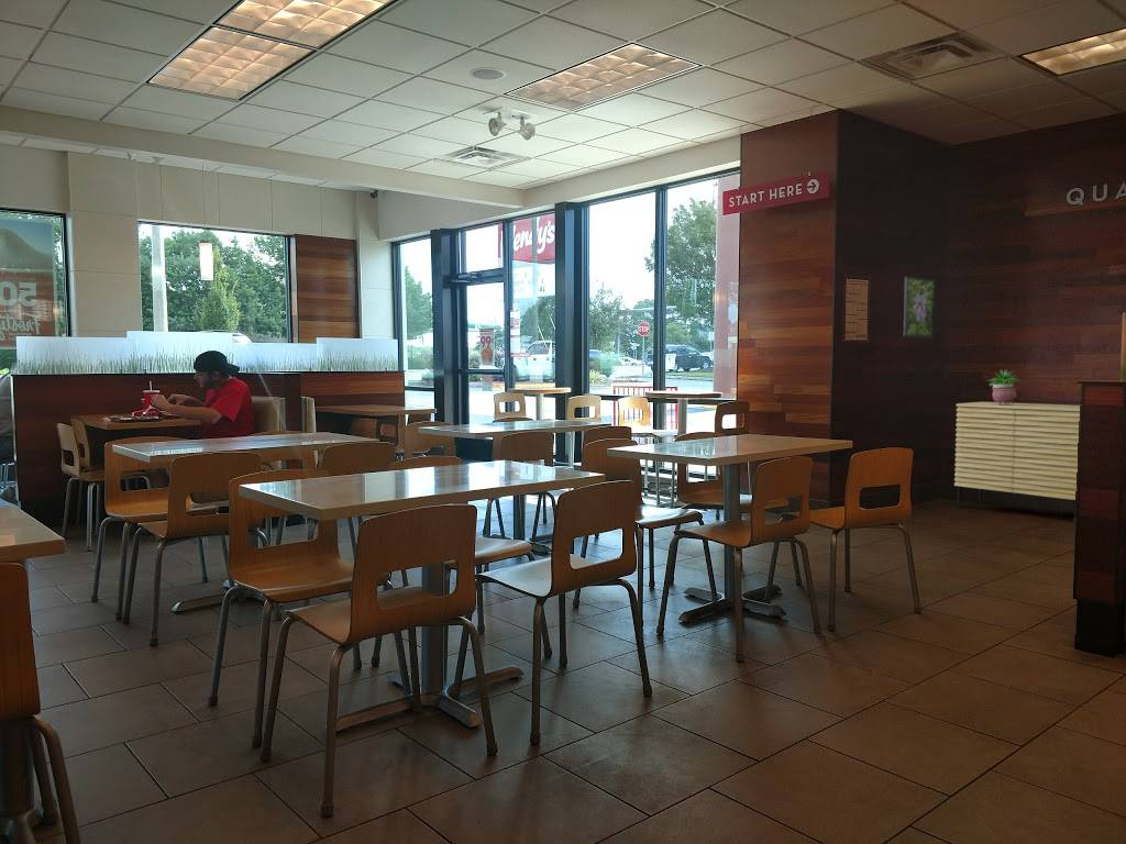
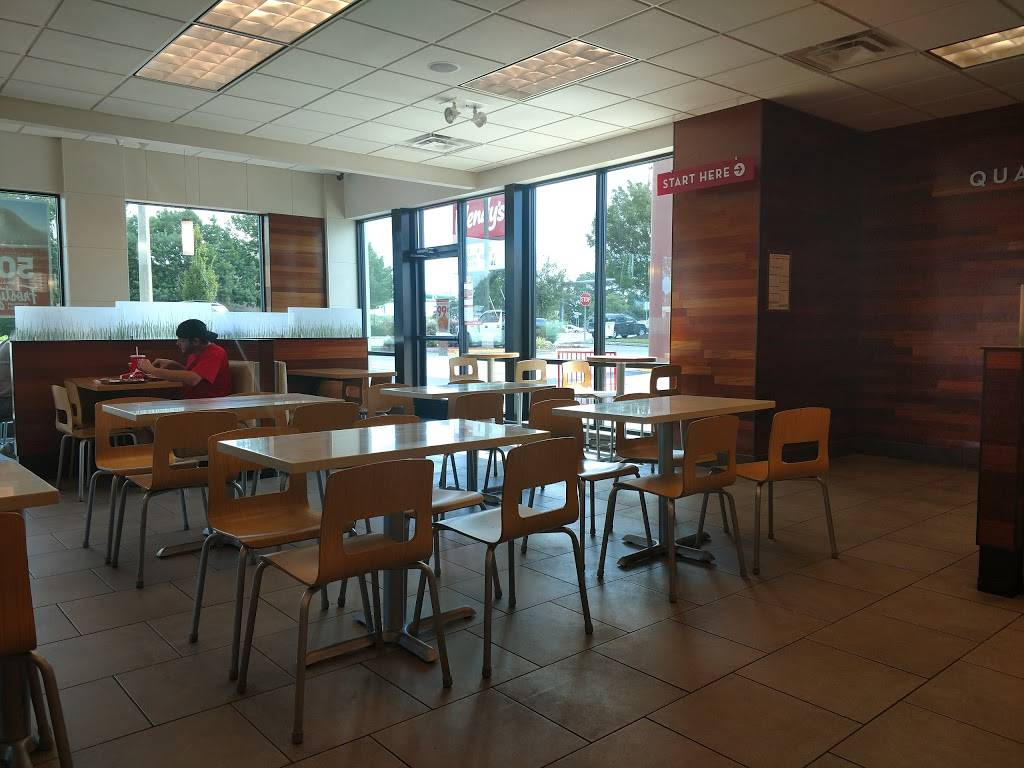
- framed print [903,276,937,338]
- potted plant [986,368,1020,406]
- dresser [953,401,1081,517]
